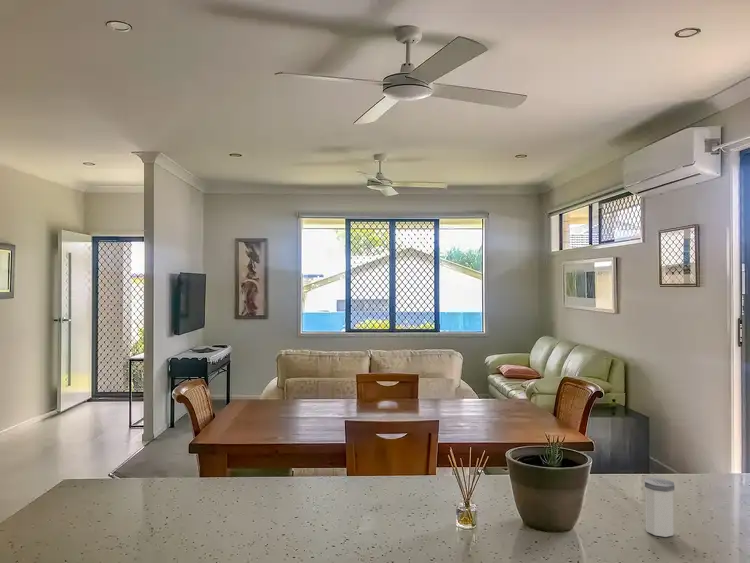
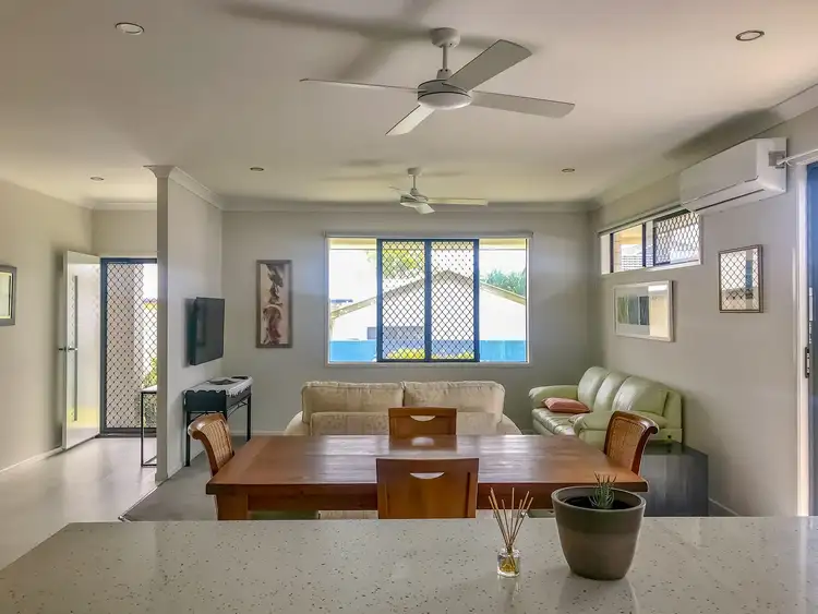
- salt shaker [643,477,676,538]
